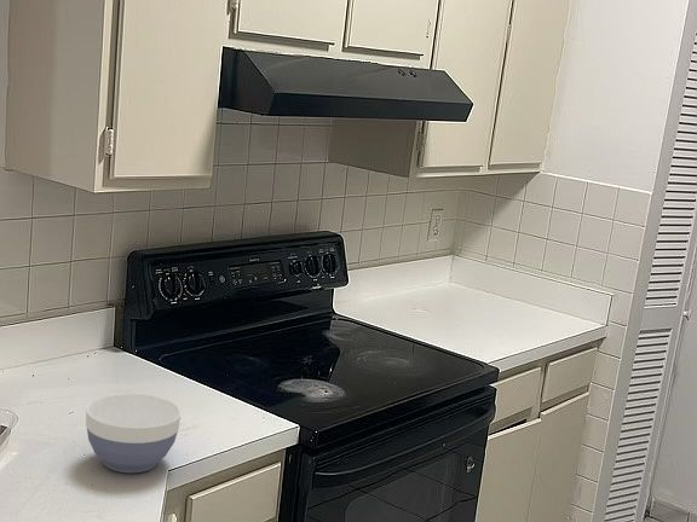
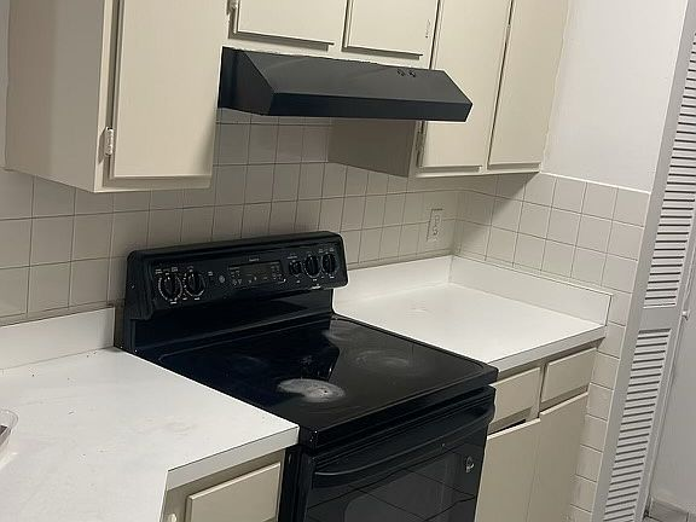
- bowl [85,393,182,474]
